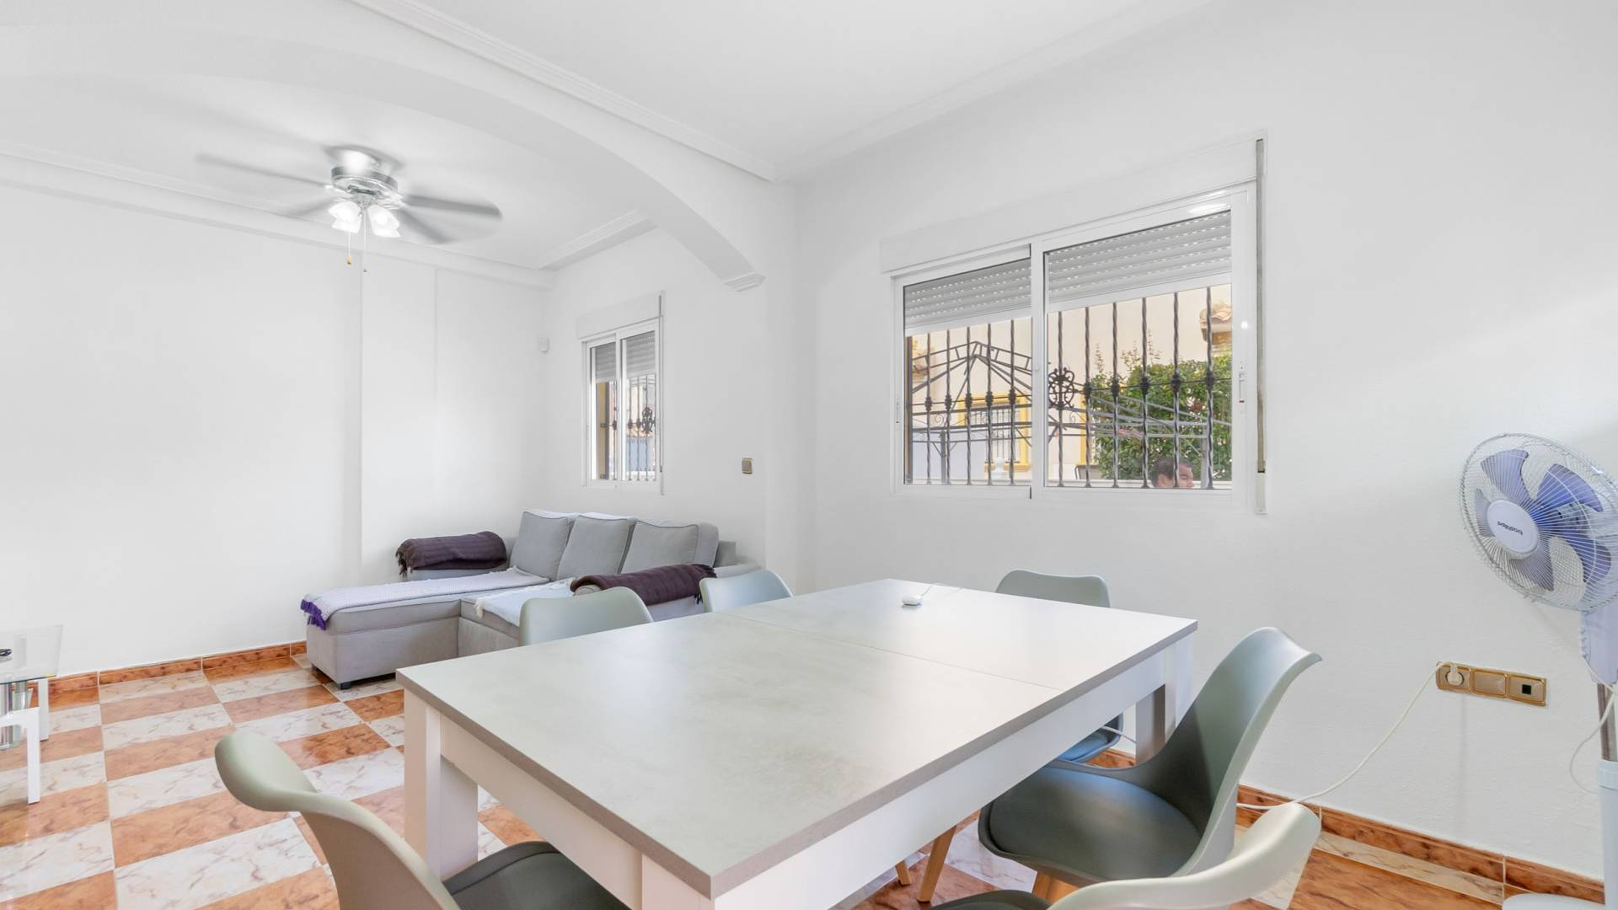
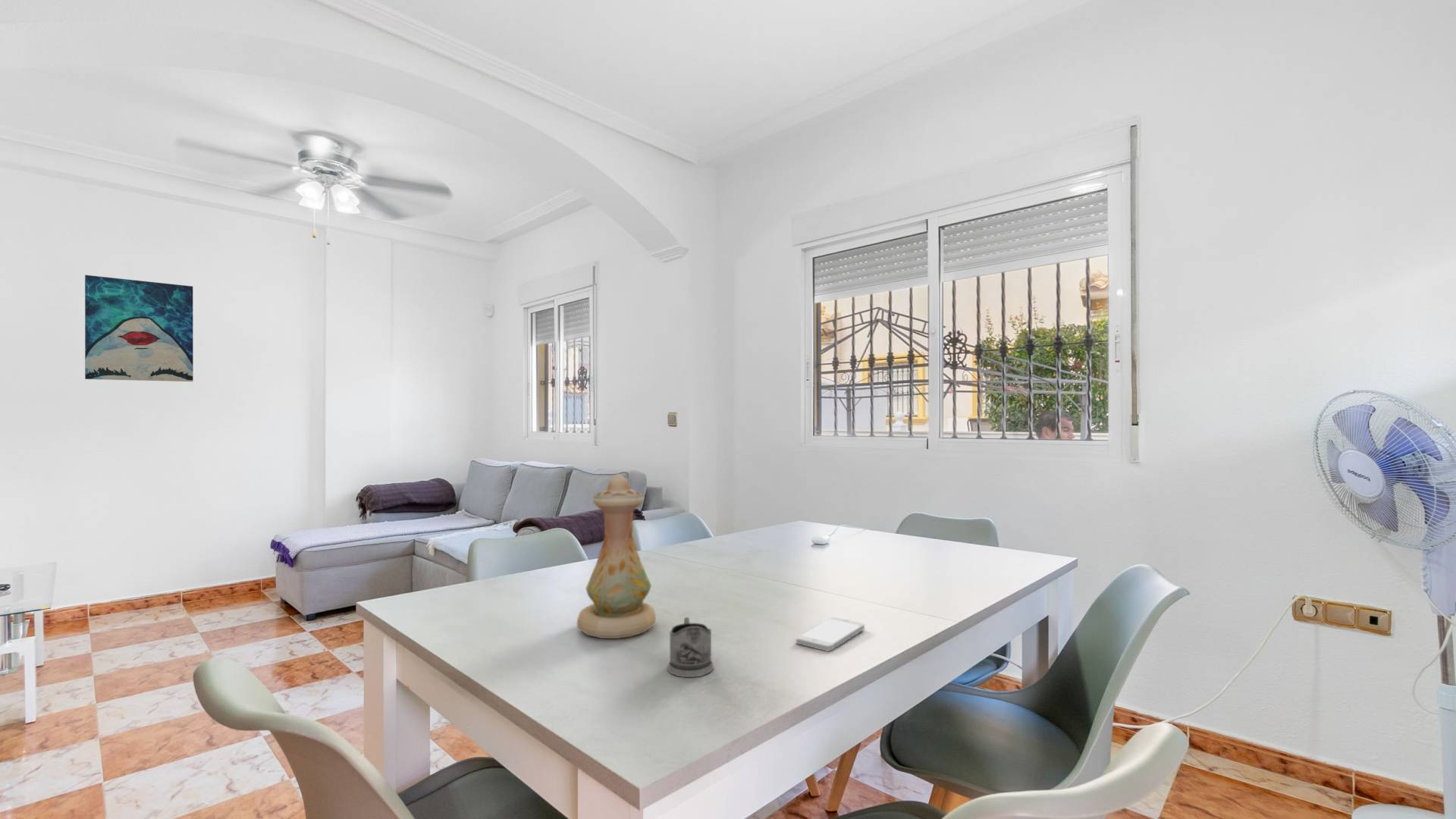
+ vase [576,472,657,639]
+ wall art [84,275,194,382]
+ smartphone [795,617,865,652]
+ tea glass holder [667,617,714,678]
